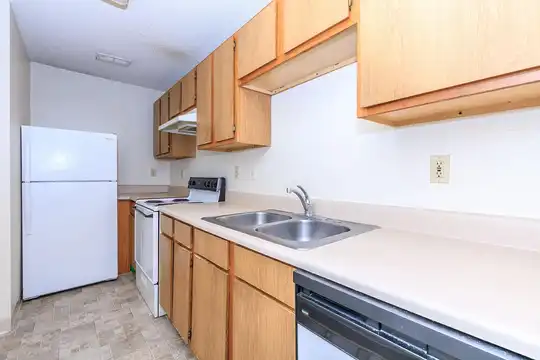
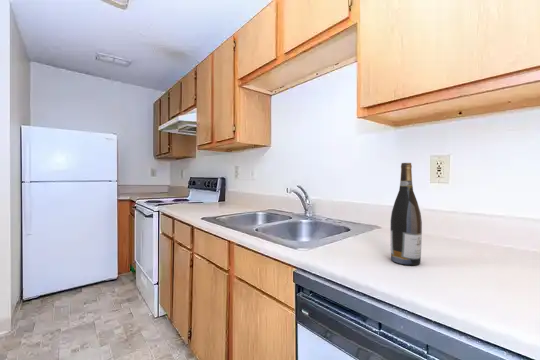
+ wine bottle [389,162,423,266]
